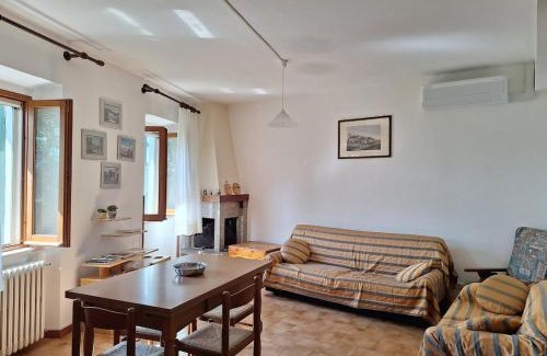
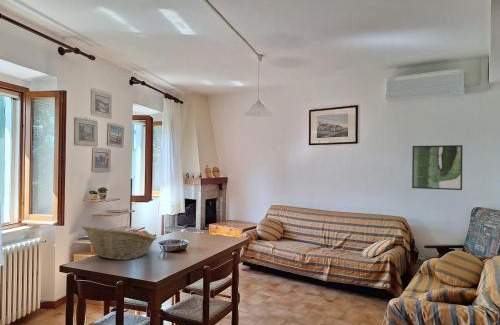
+ fruit basket [81,224,158,261]
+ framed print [411,144,464,191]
